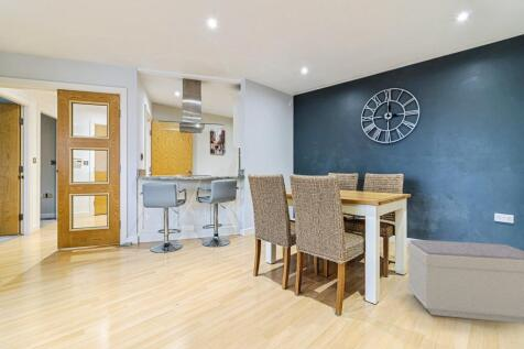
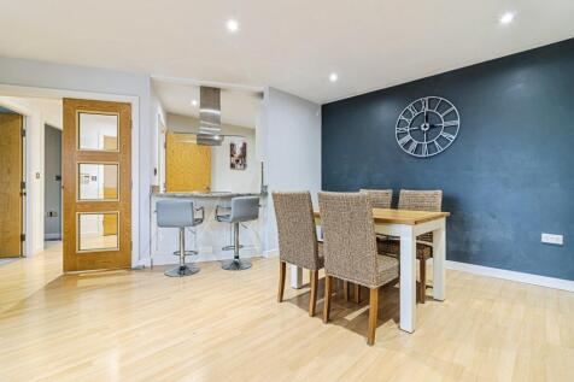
- bench [406,239,524,325]
